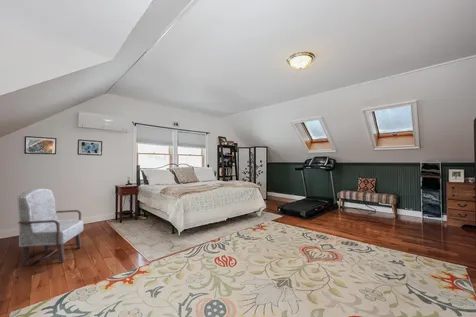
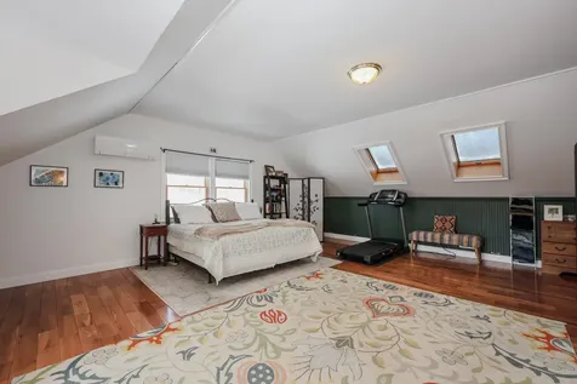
- armchair [16,188,84,267]
